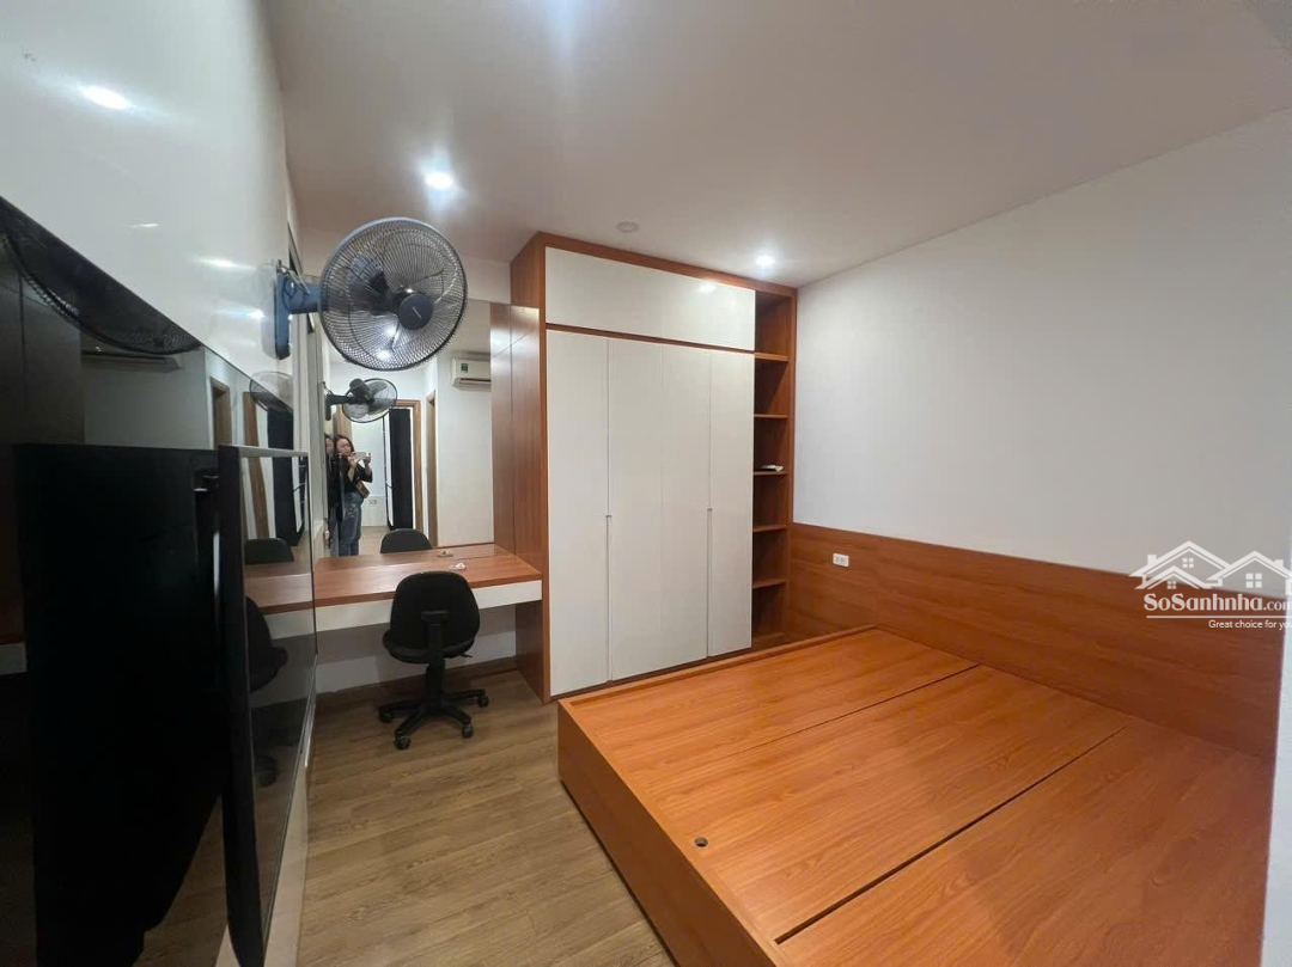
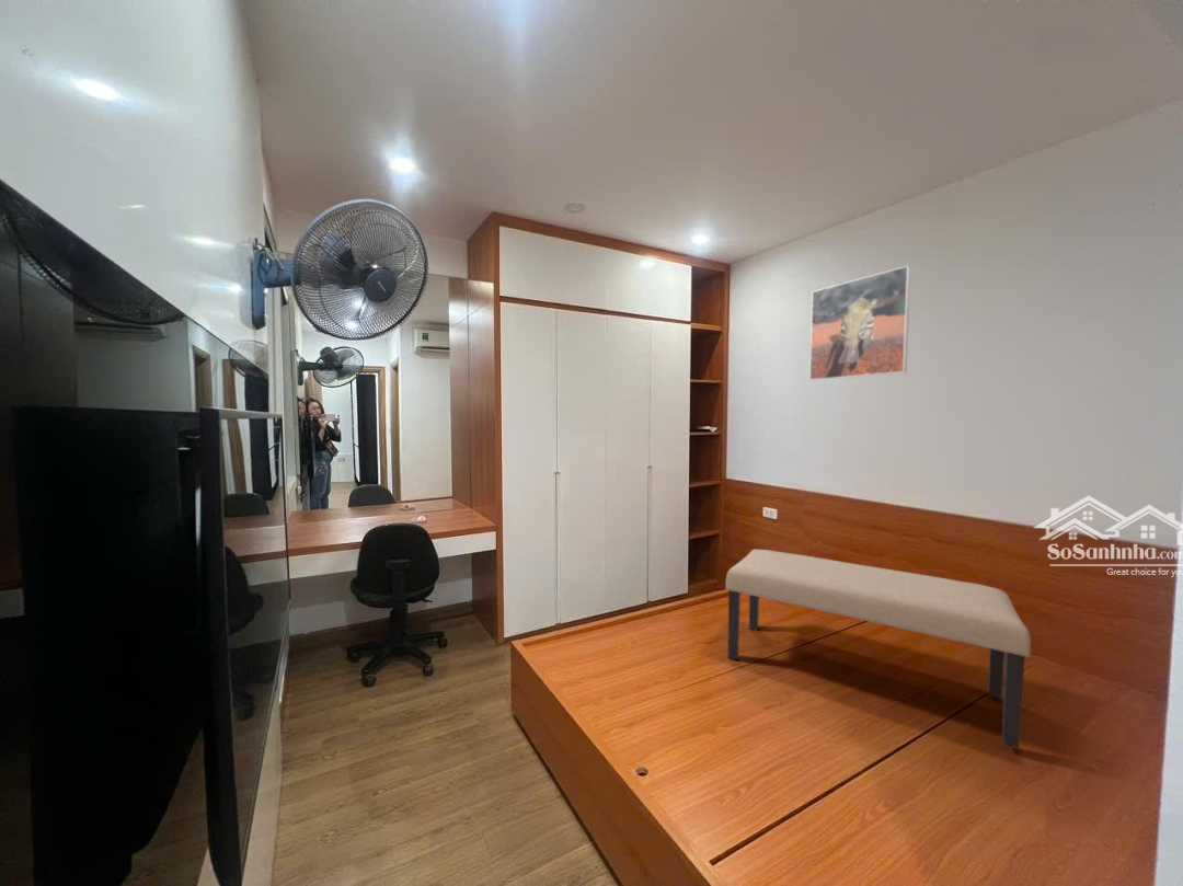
+ bench [725,549,1032,749]
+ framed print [808,265,911,381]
